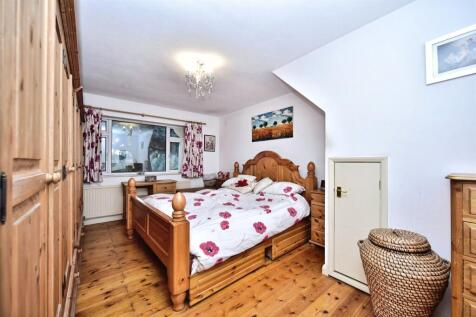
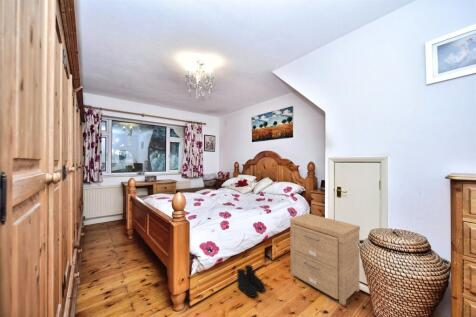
+ side table [289,212,361,306]
+ boots [236,264,266,298]
